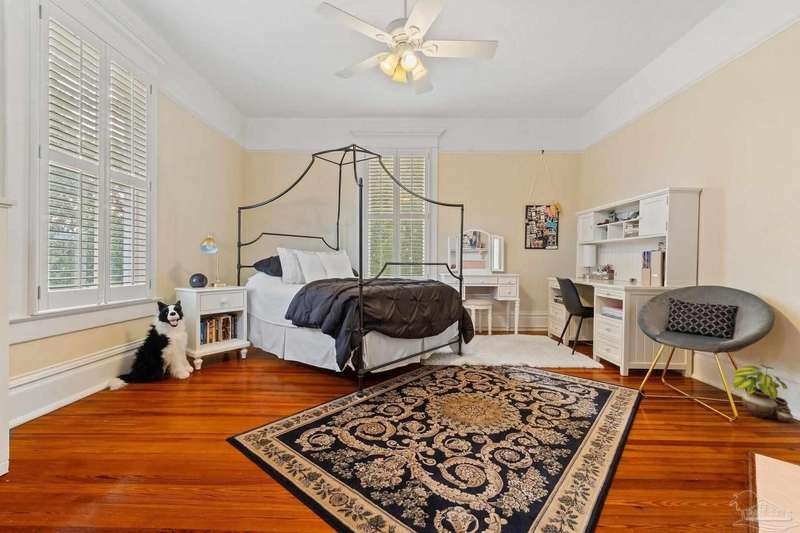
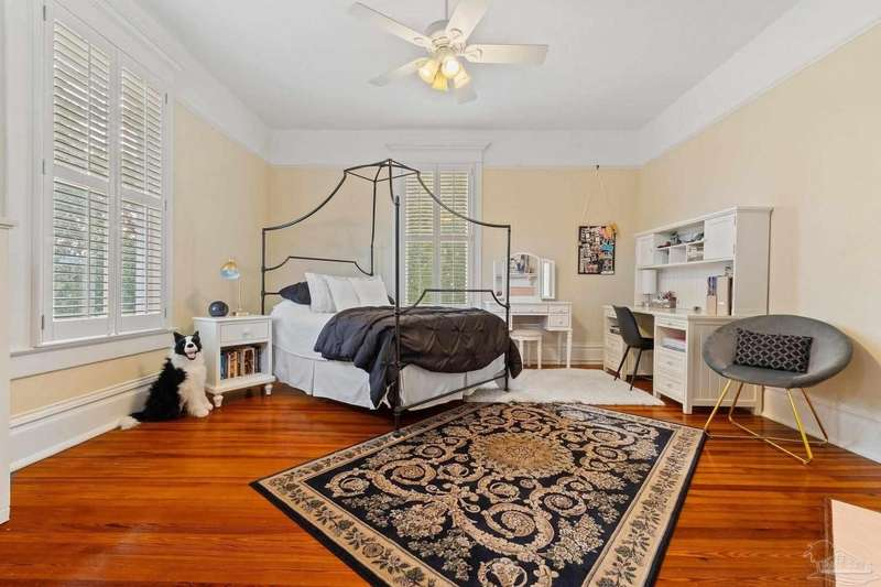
- potted plant [732,363,794,423]
